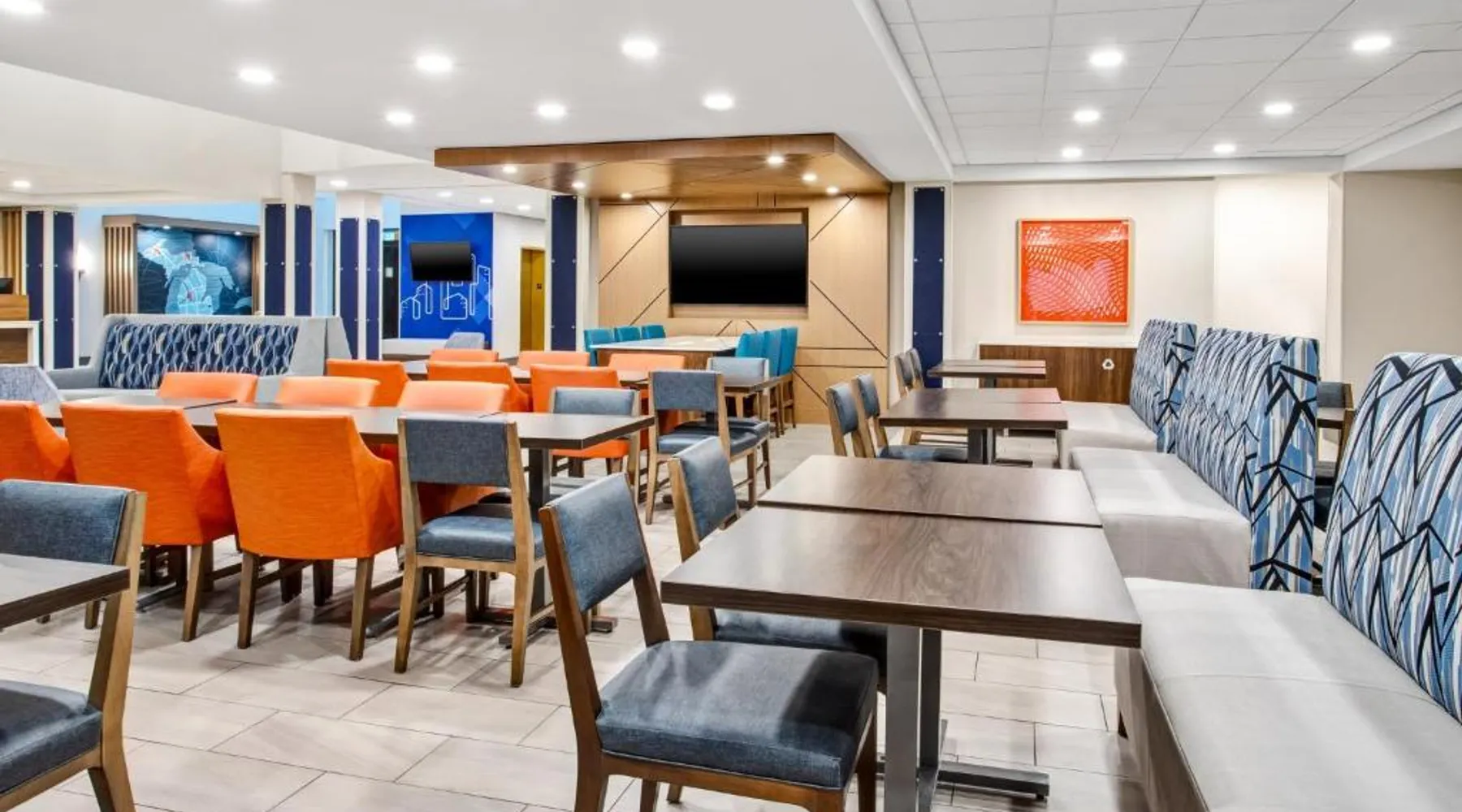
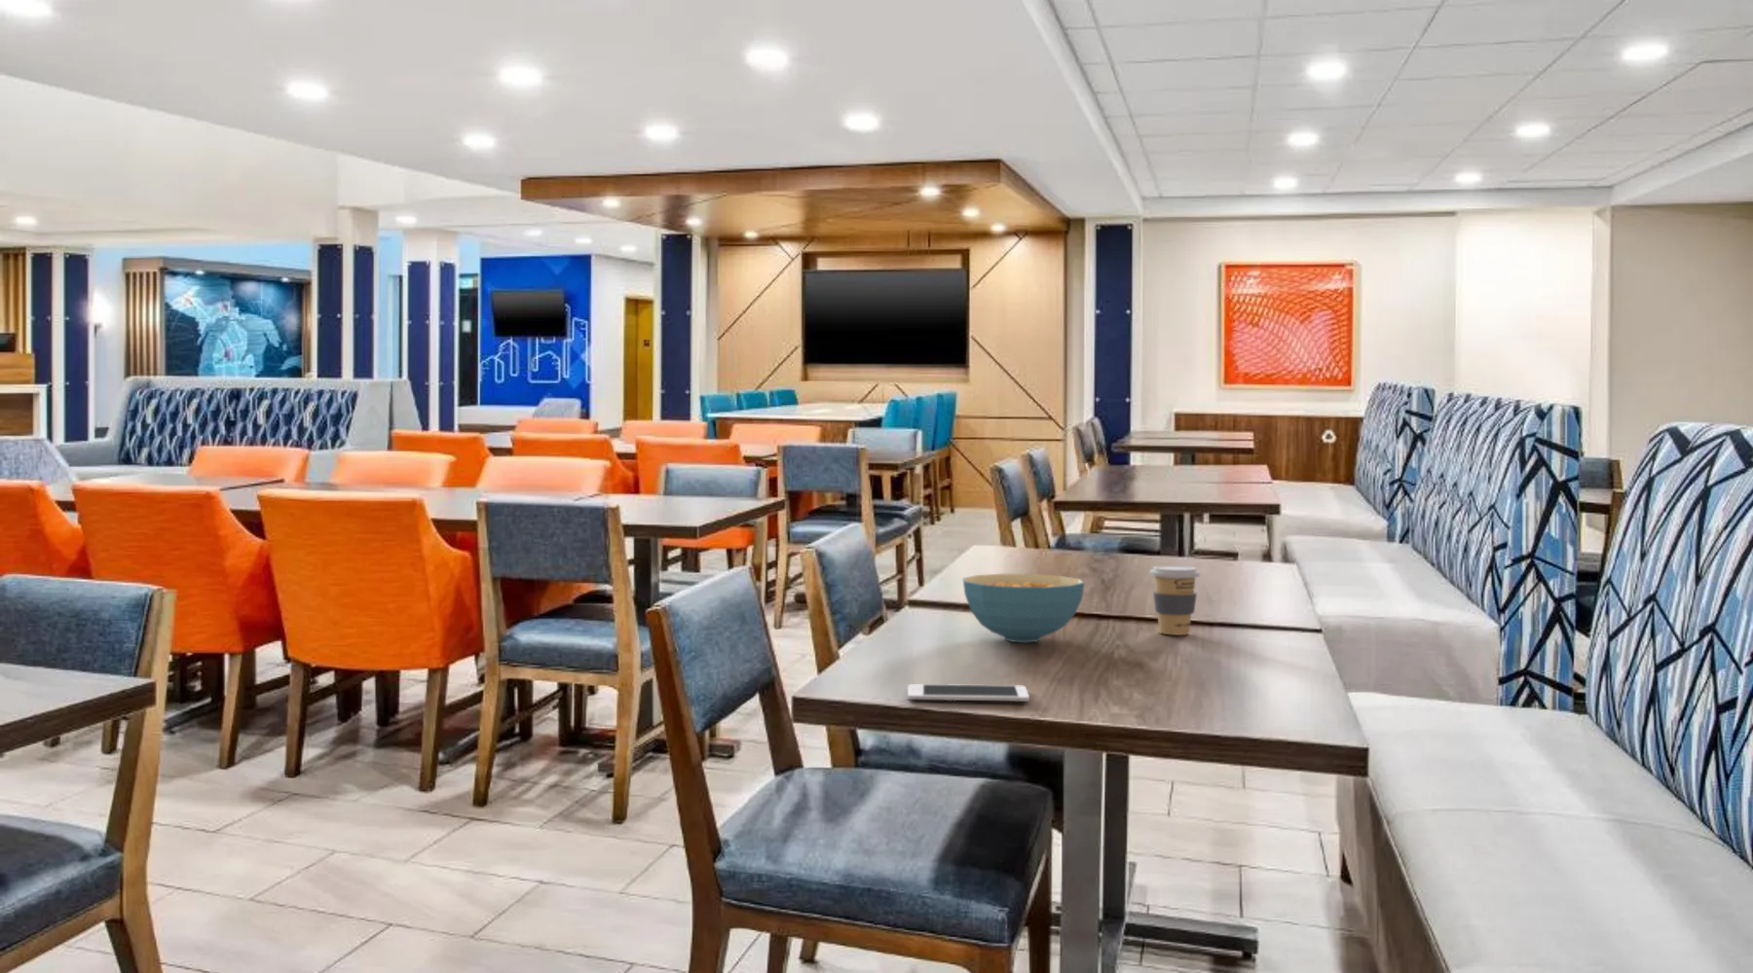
+ cereal bowl [962,573,1085,643]
+ coffee cup [1149,564,1200,636]
+ cell phone [906,683,1030,702]
